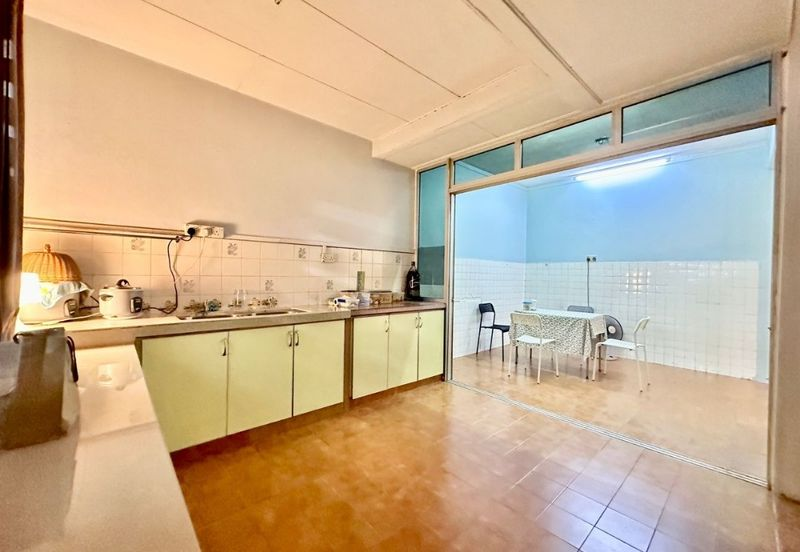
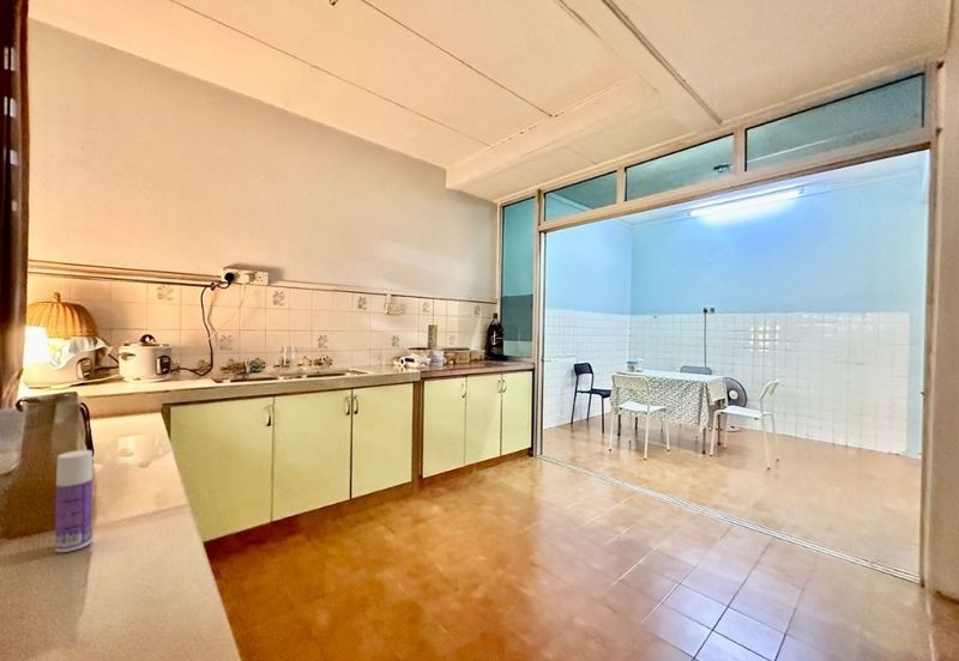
+ bottle [54,449,94,553]
